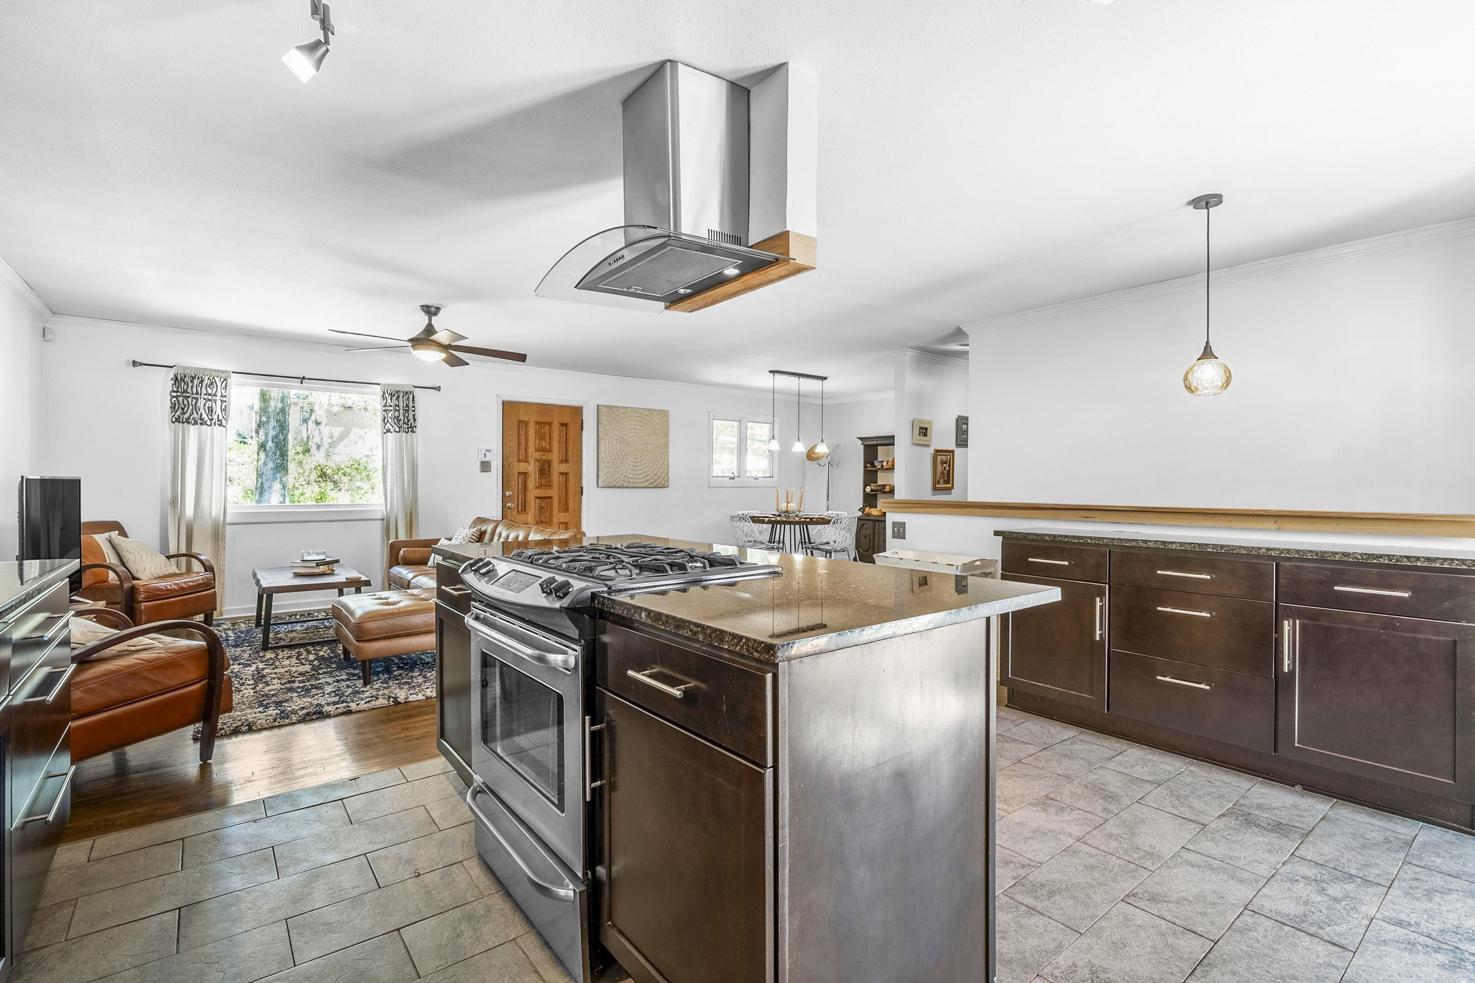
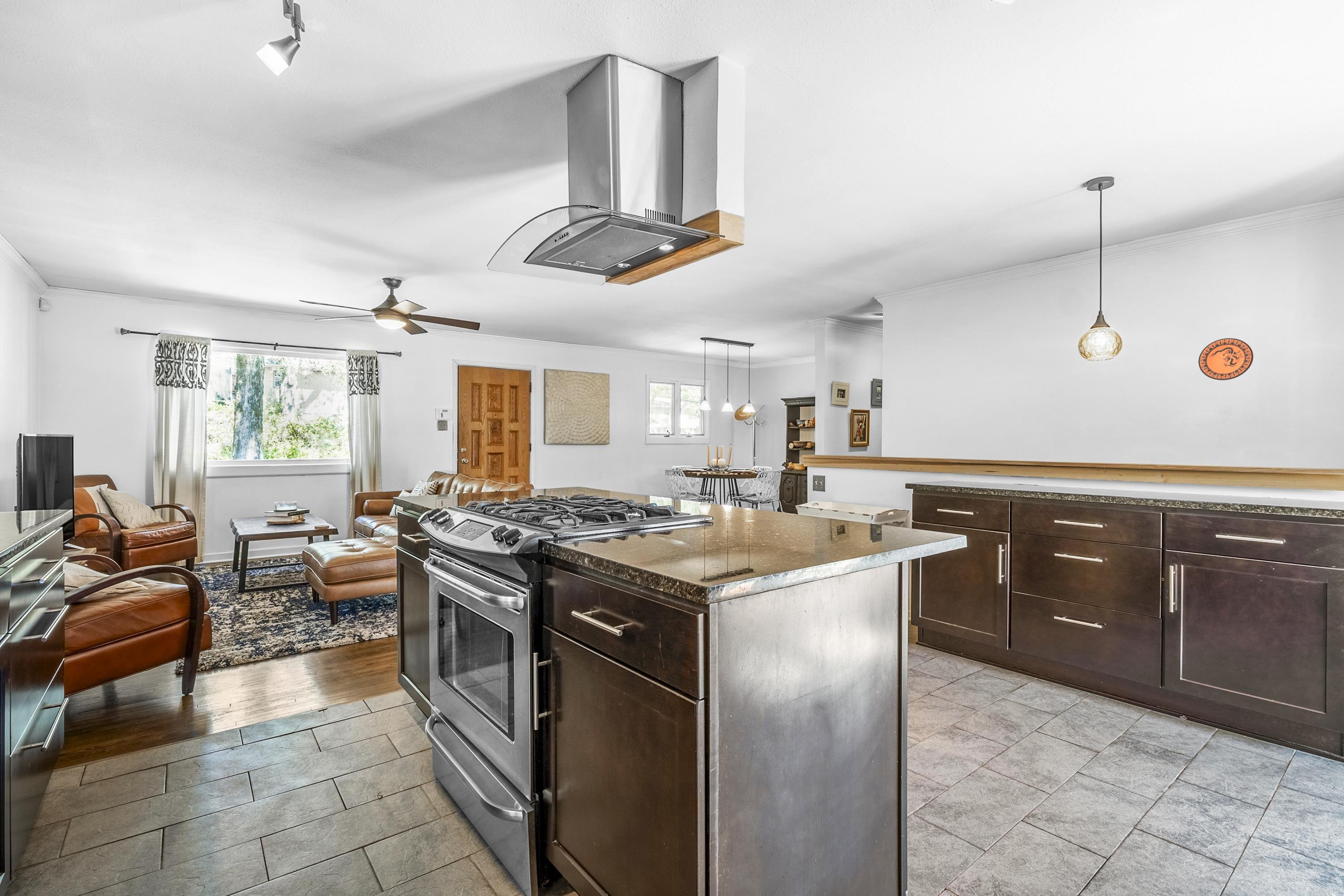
+ decorative plate [1198,338,1254,381]
